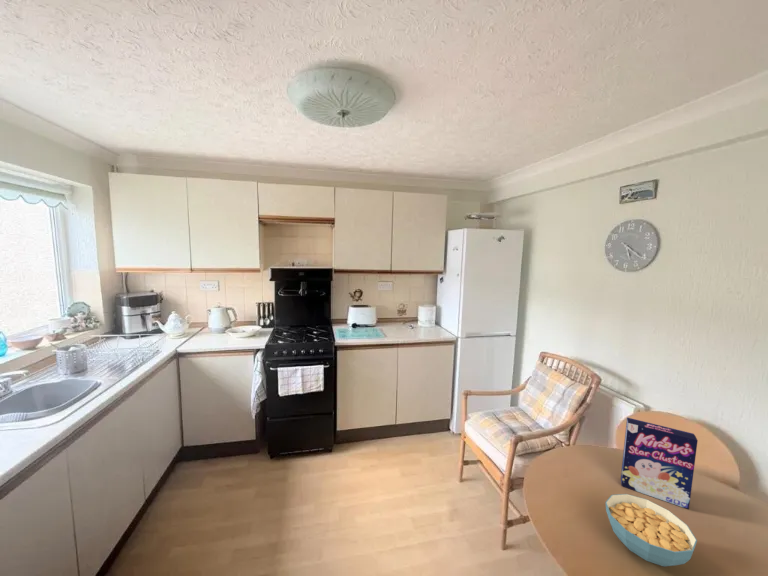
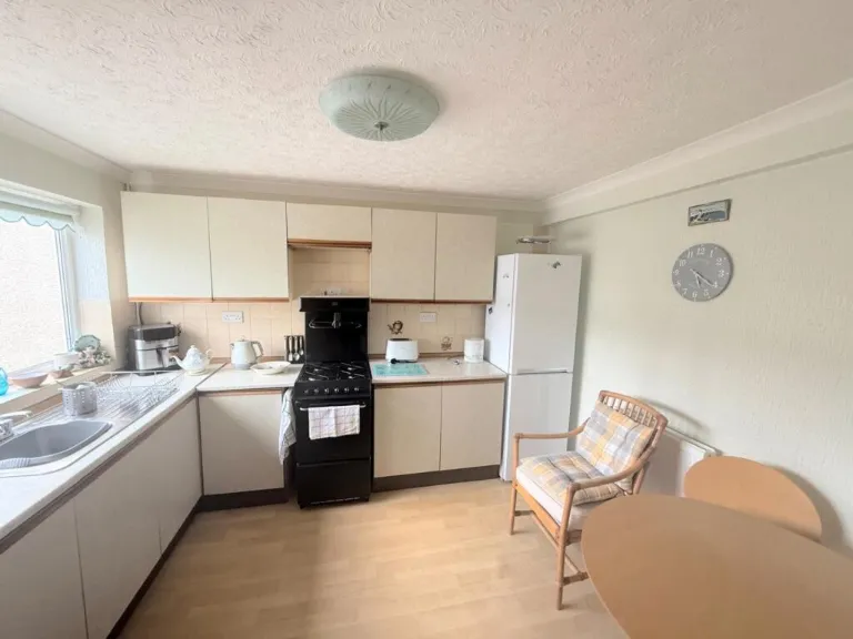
- cereal box [620,417,698,510]
- cereal bowl [605,493,698,567]
